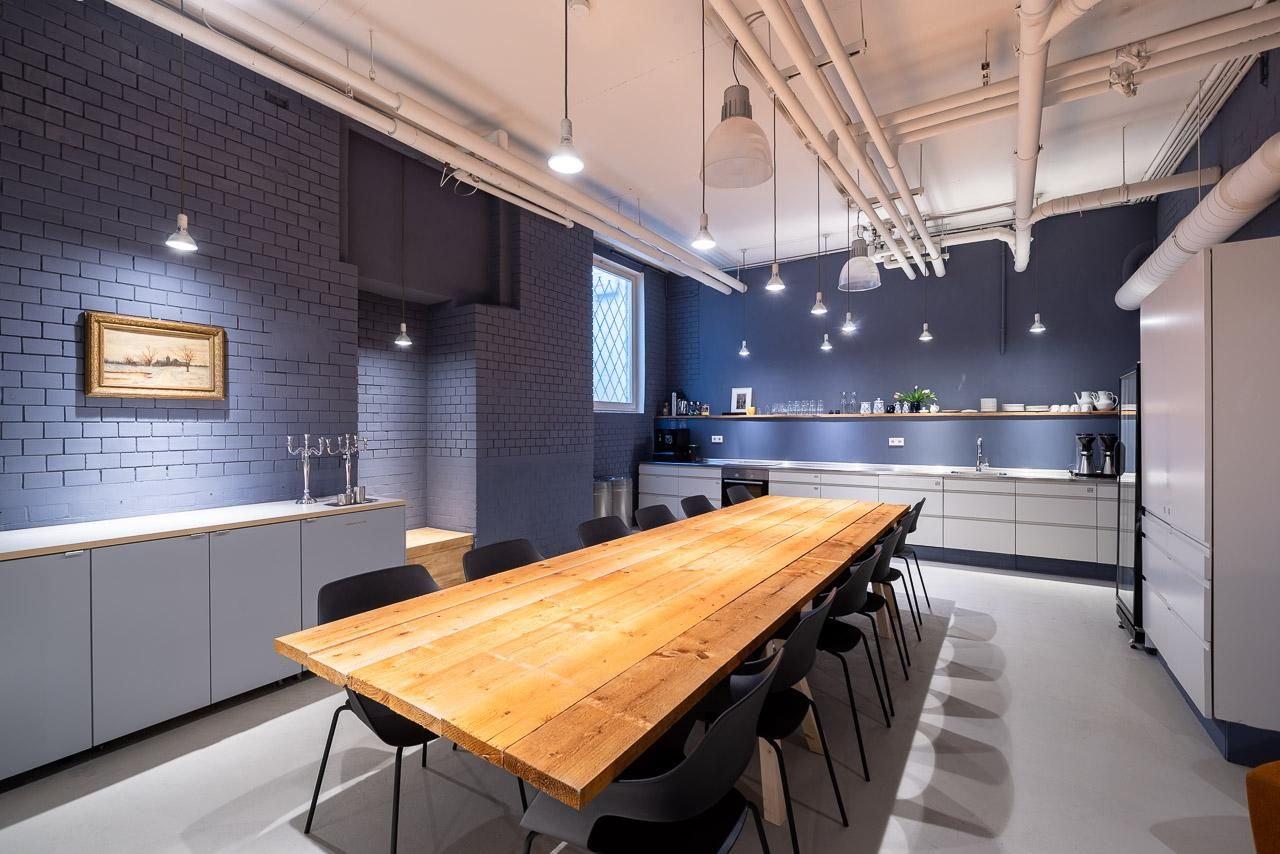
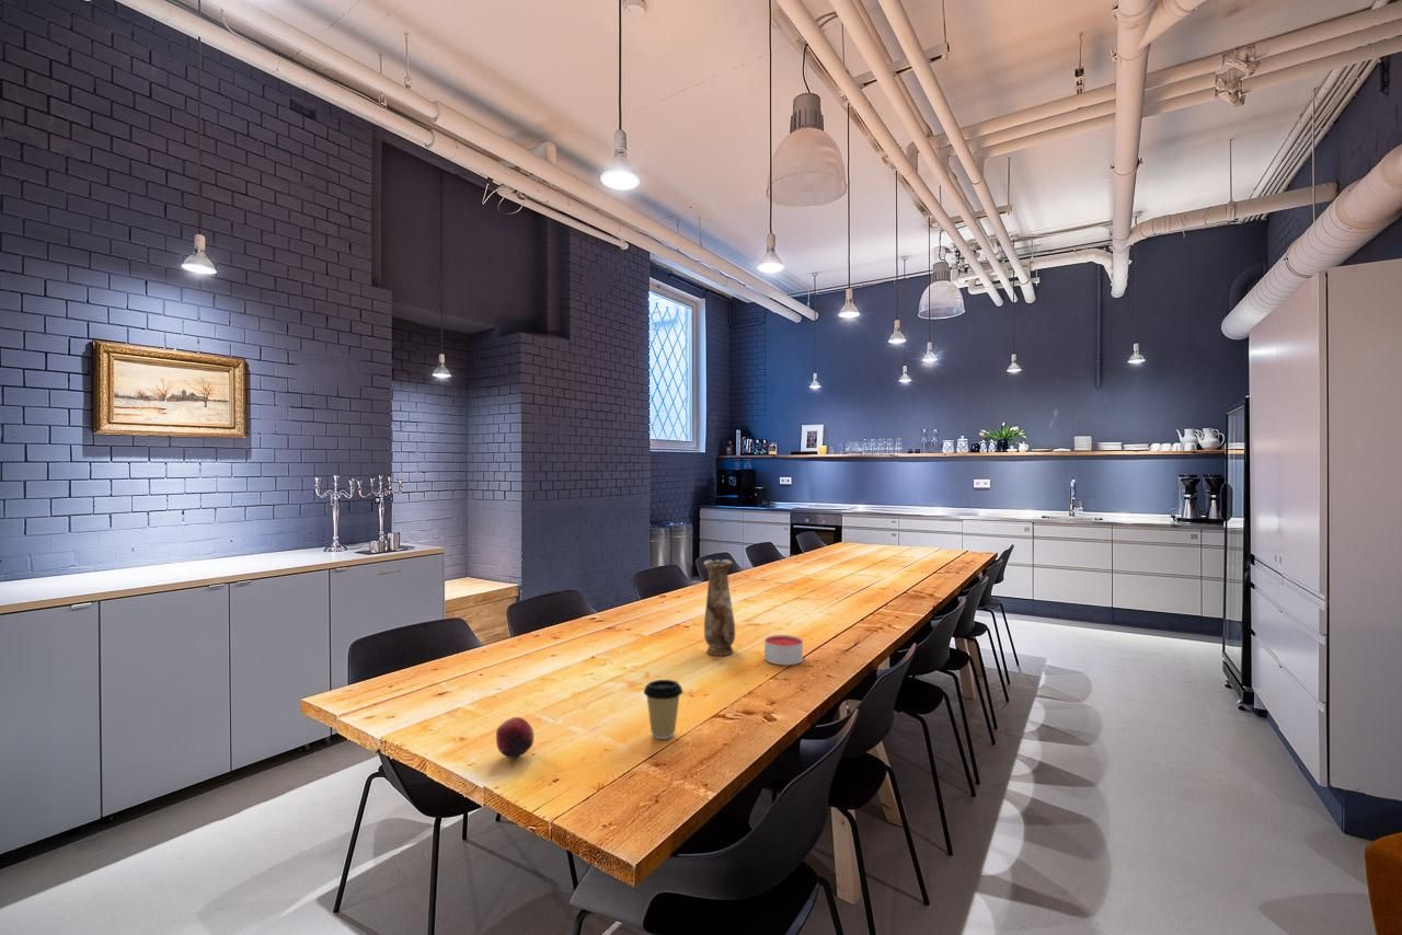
+ candle [763,634,804,667]
+ coffee cup [643,679,683,740]
+ fruit [495,716,535,760]
+ vase [702,558,736,657]
